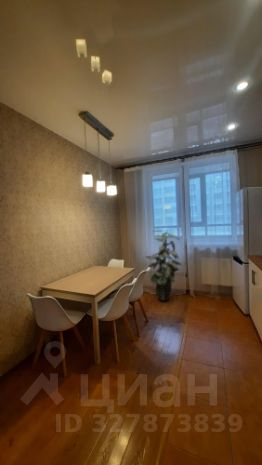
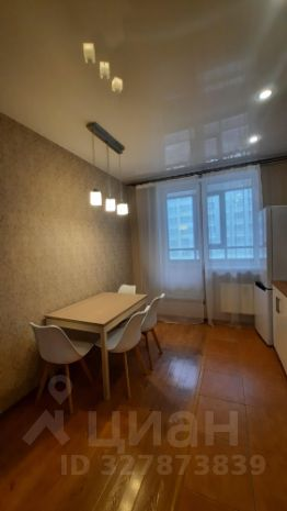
- indoor plant [144,229,183,302]
